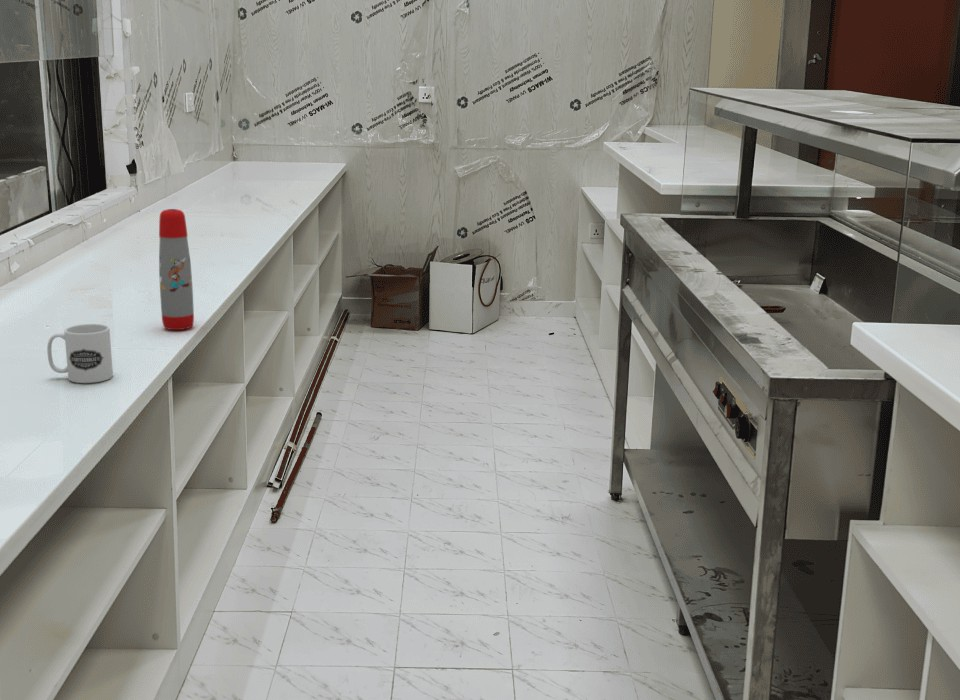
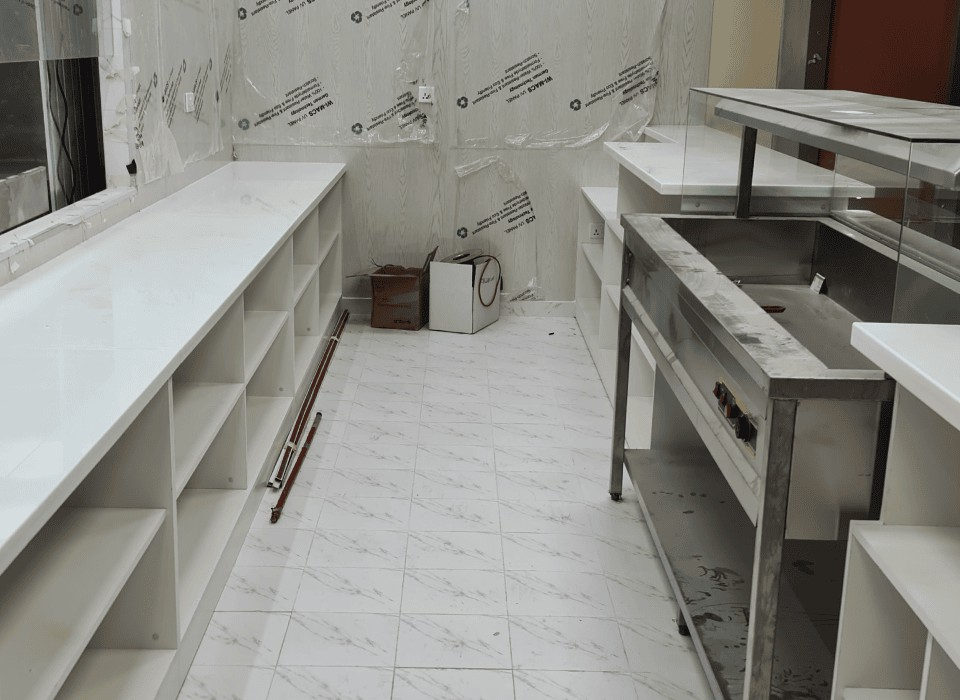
- water bottle [158,208,195,331]
- mug [46,323,114,384]
